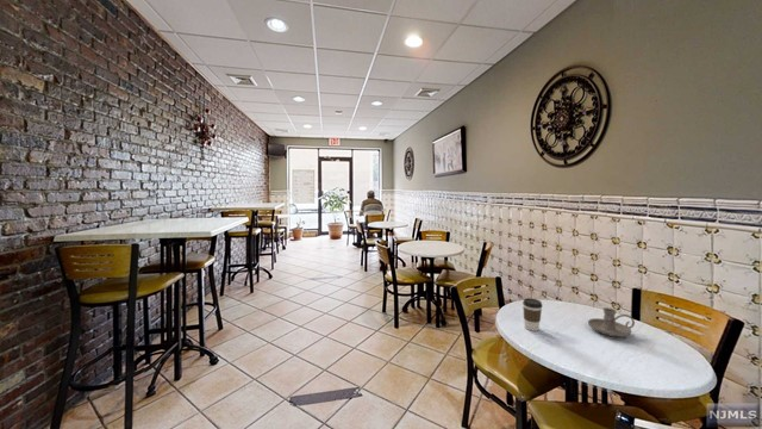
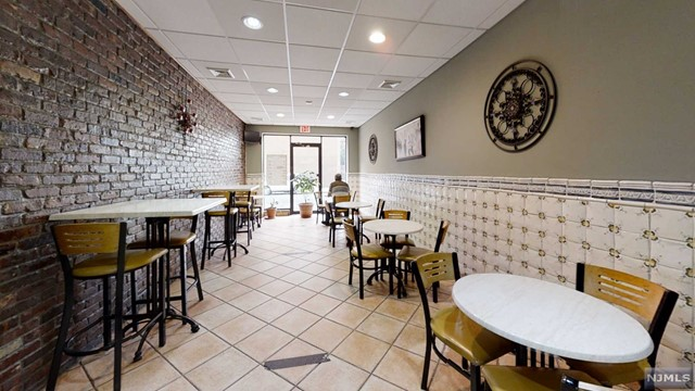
- coffee cup [521,297,543,332]
- candle holder [587,306,636,338]
